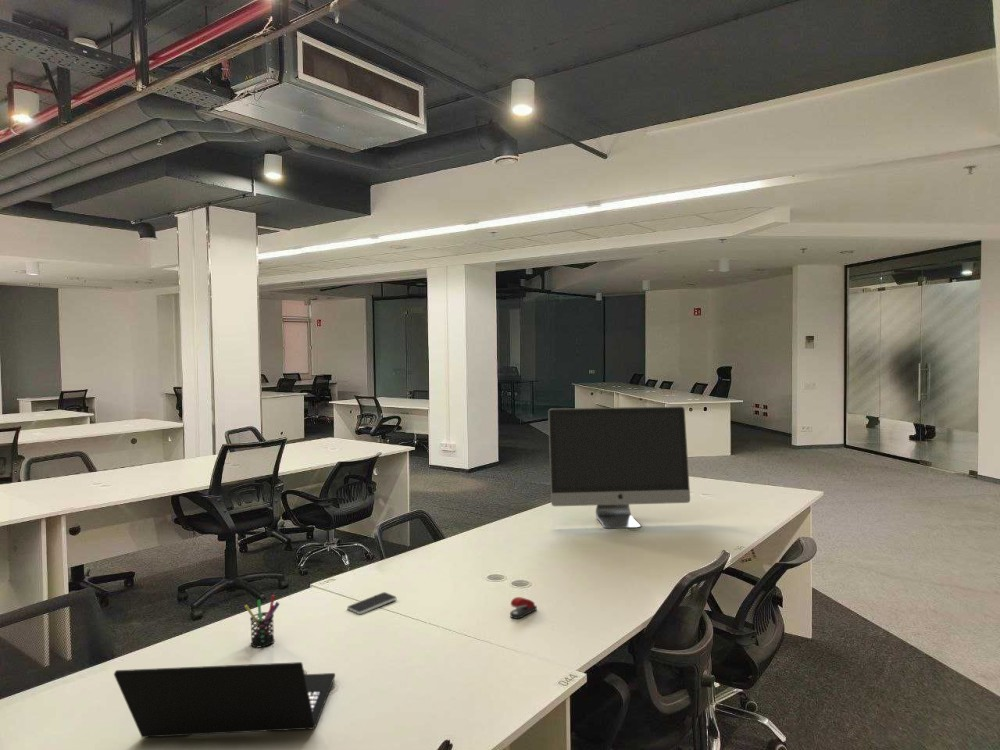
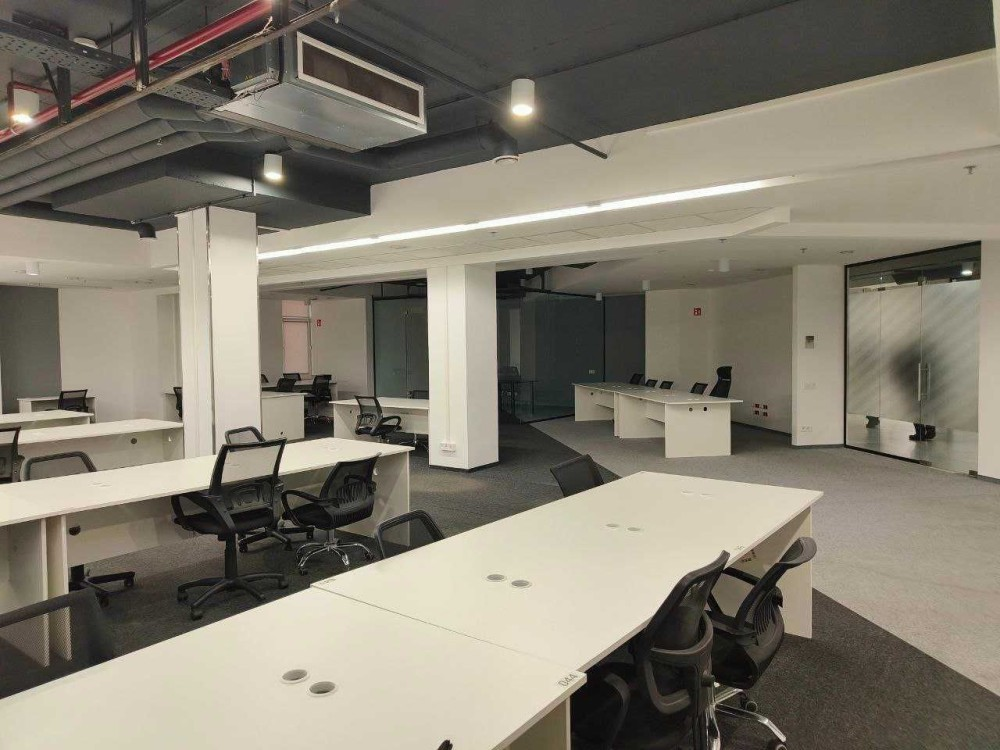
- laptop [113,661,336,739]
- pen holder [244,594,281,648]
- stapler [509,596,538,620]
- monitor [547,405,691,529]
- smartphone [346,591,398,615]
